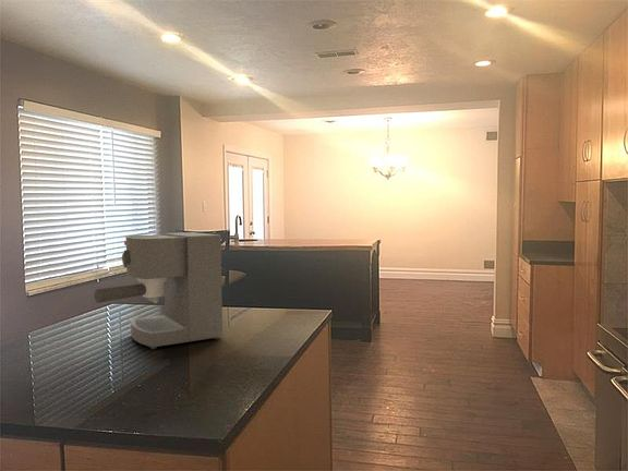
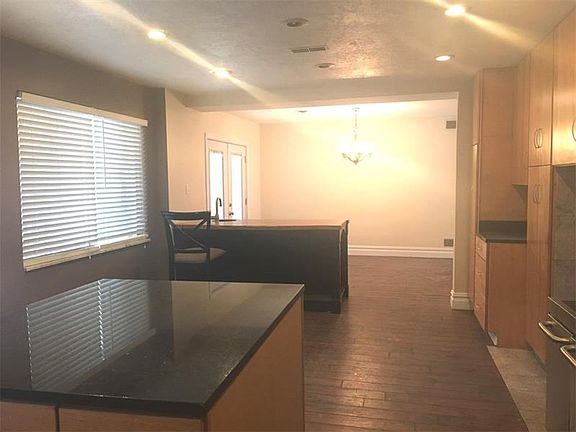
- coffee maker [94,231,224,350]
